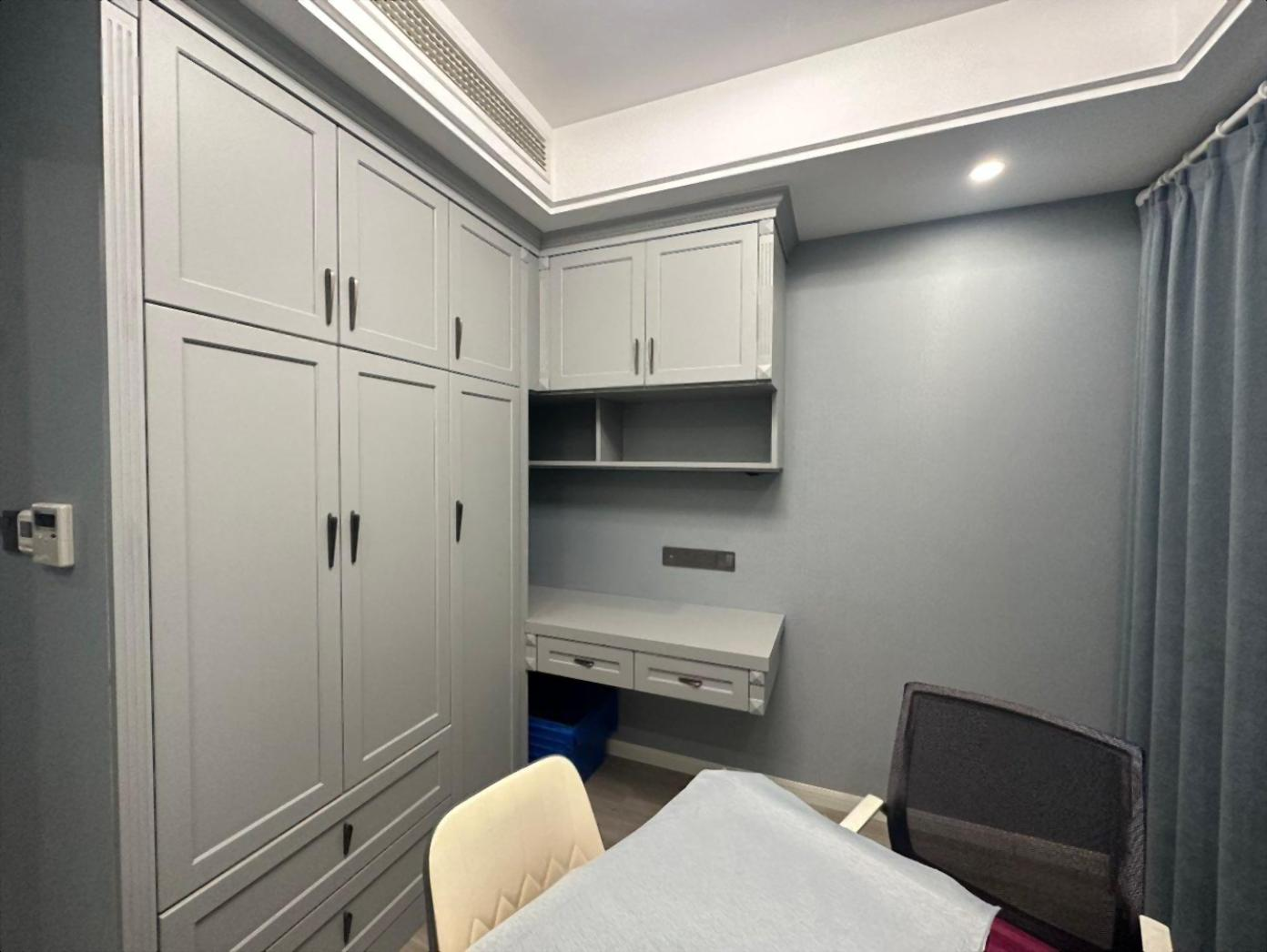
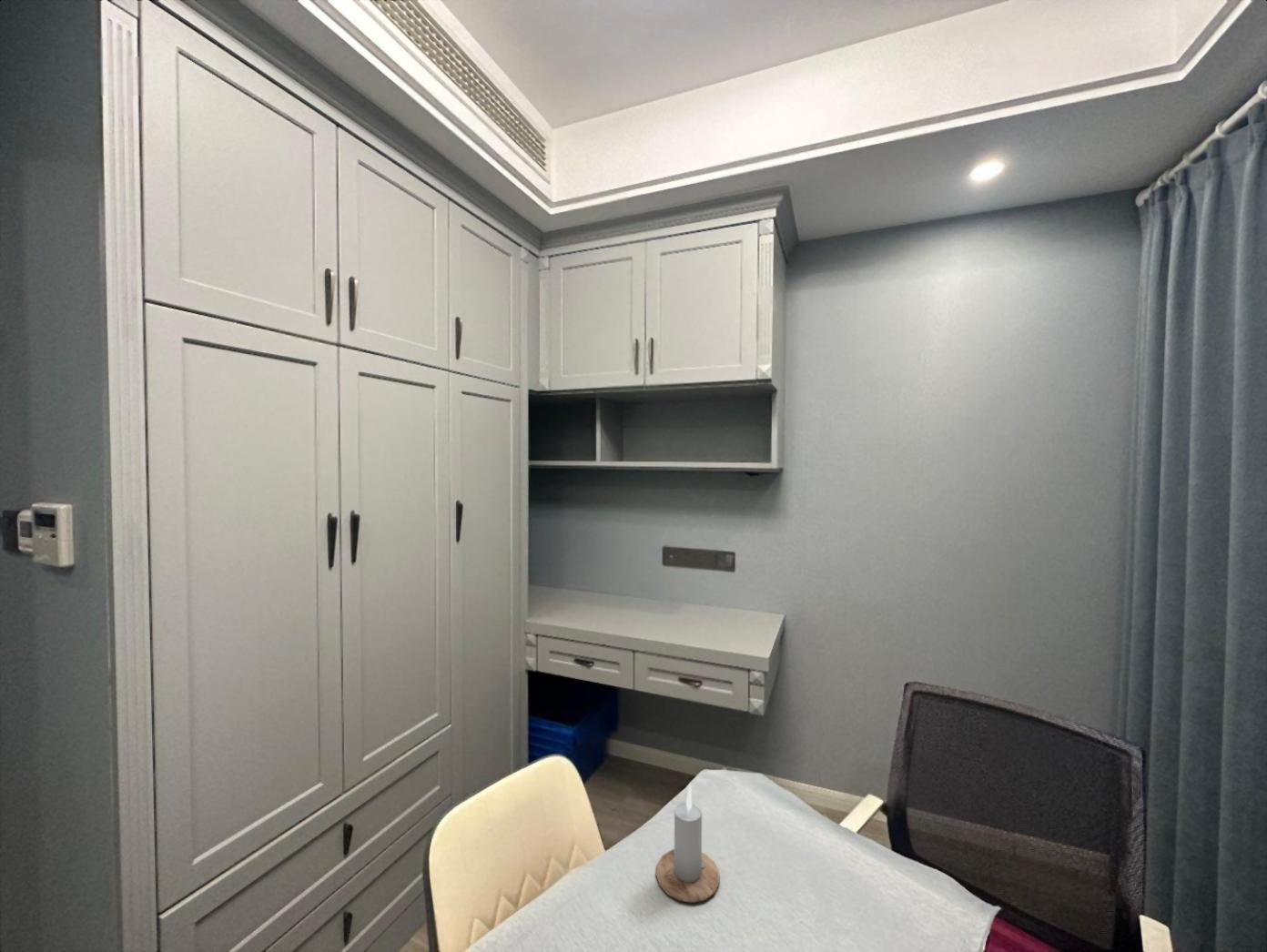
+ candle [655,784,721,904]
